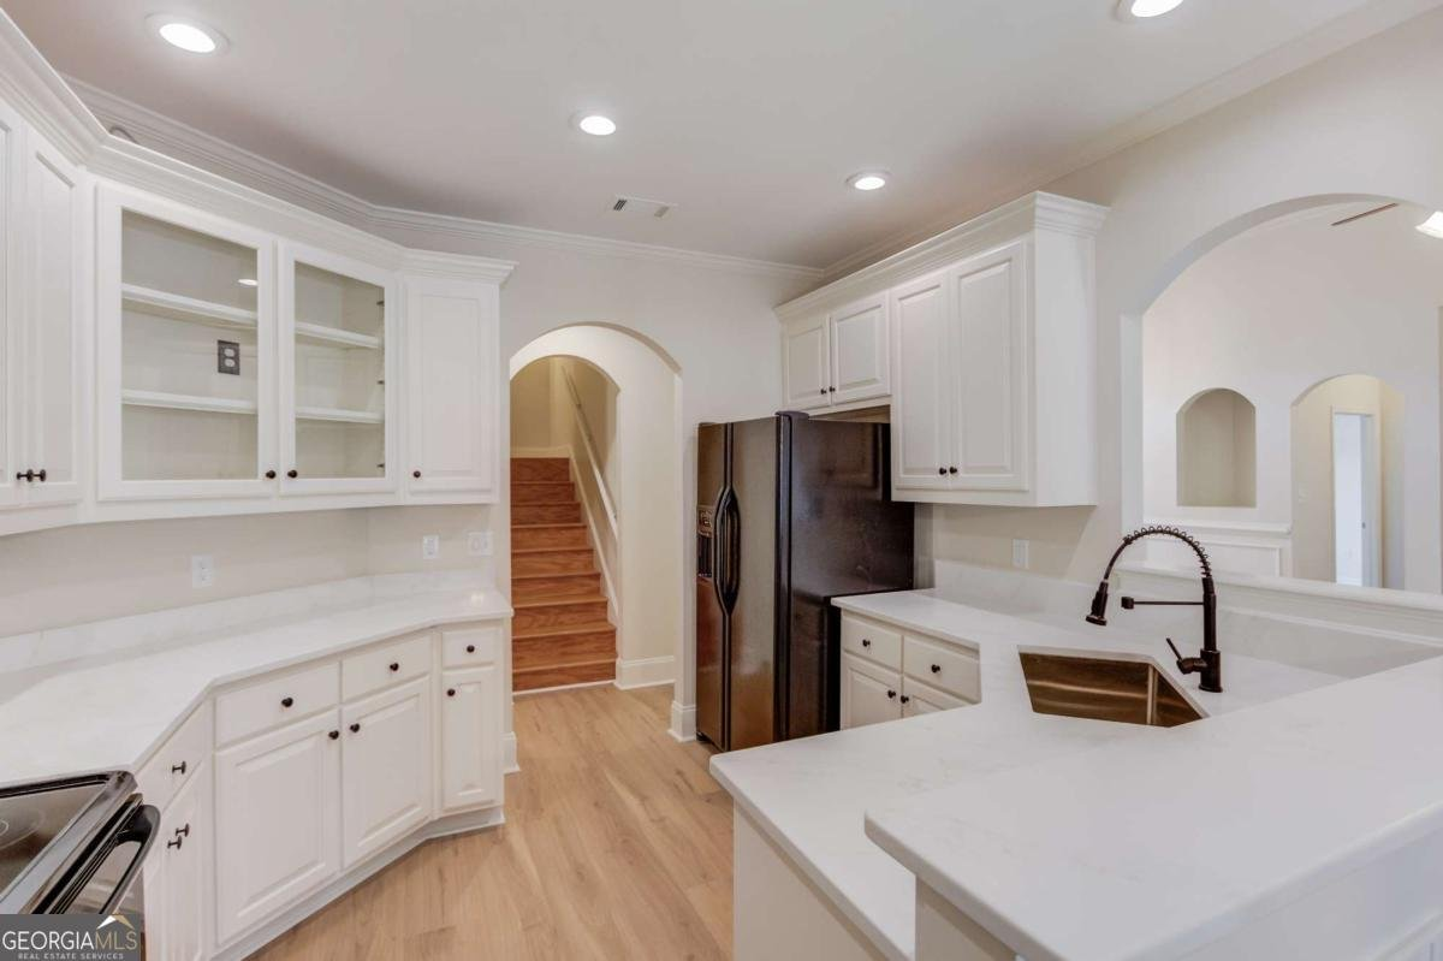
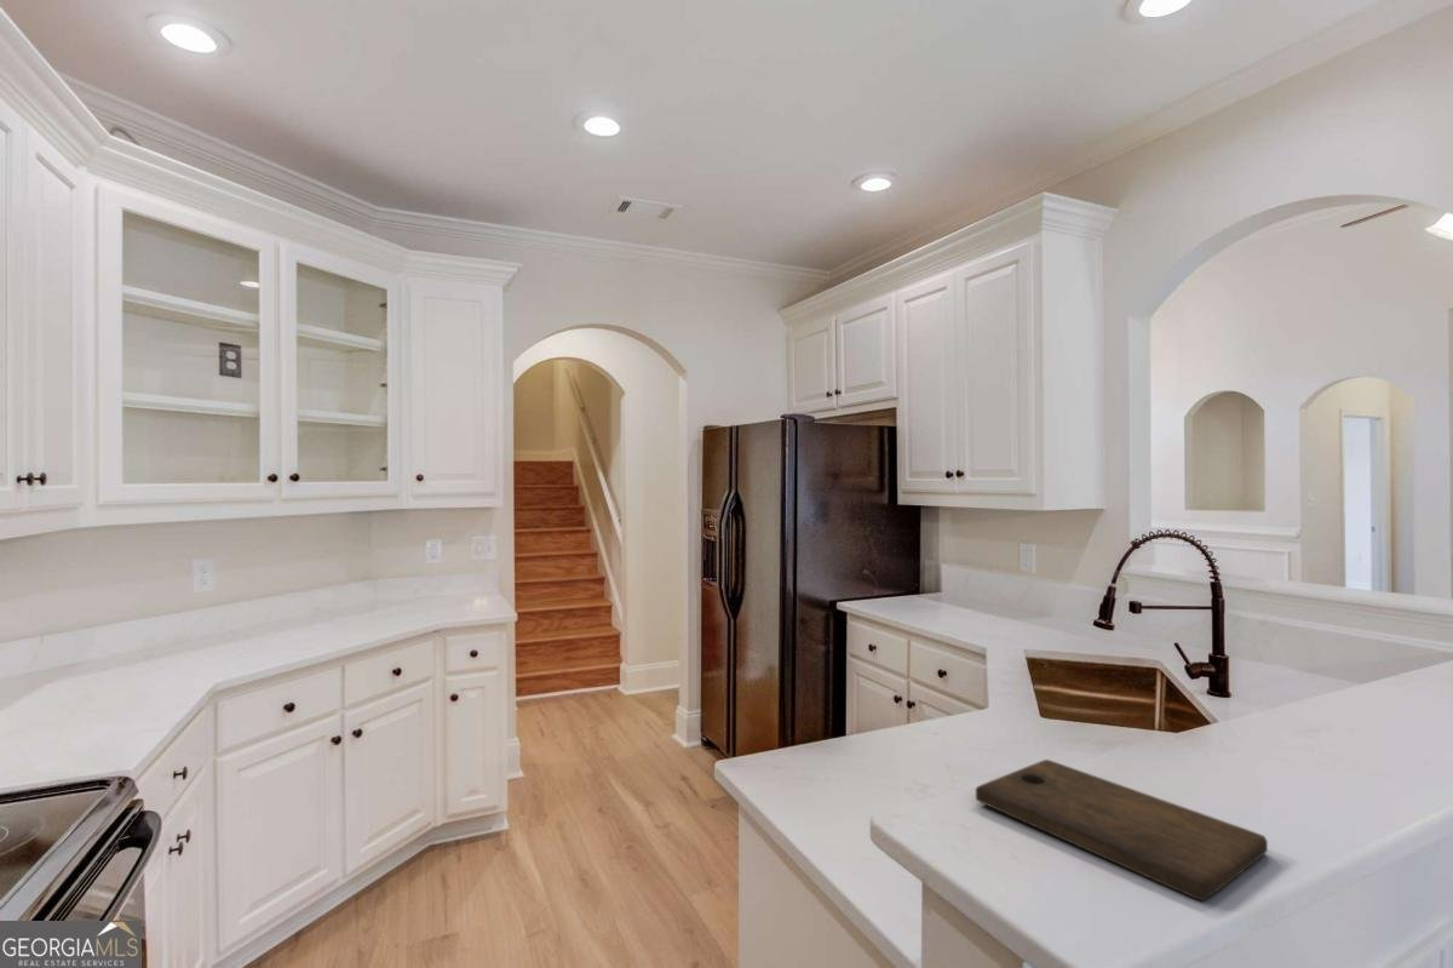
+ cutting board [975,758,1269,901]
